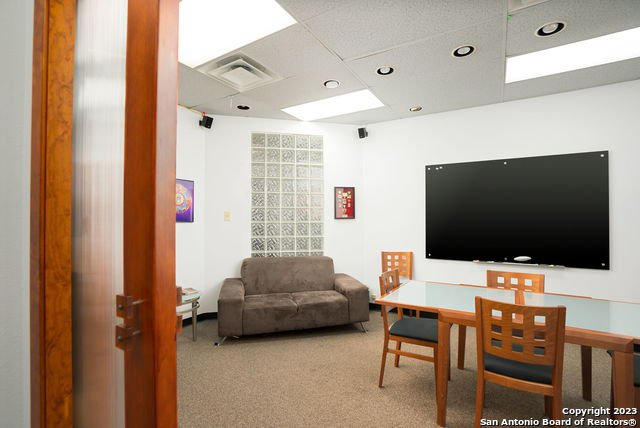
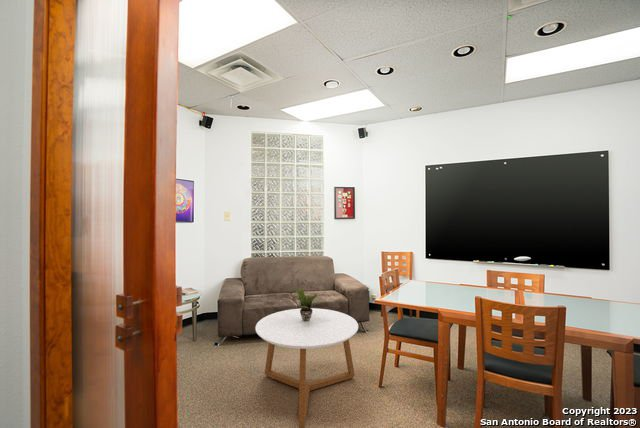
+ potted plant [294,288,325,321]
+ coffee table [254,307,359,428]
